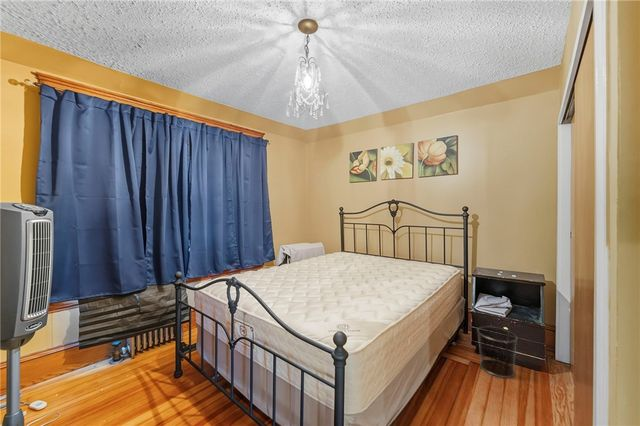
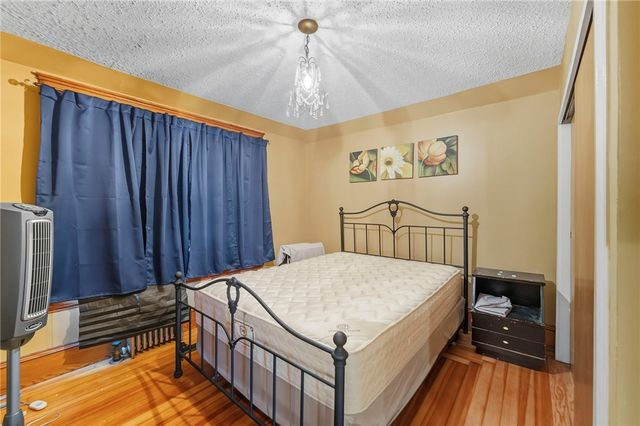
- waste bin [476,325,519,379]
